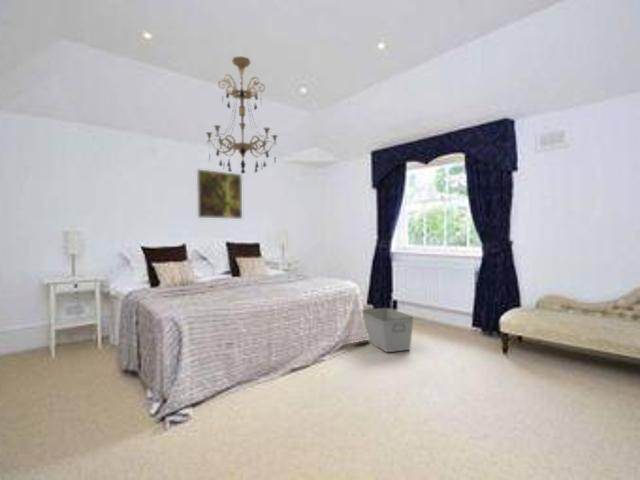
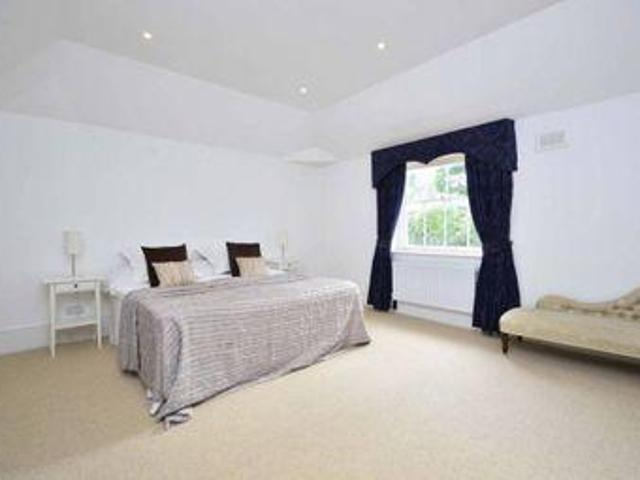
- storage bin [361,307,414,353]
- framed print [196,168,243,220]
- chandelier [205,55,279,175]
